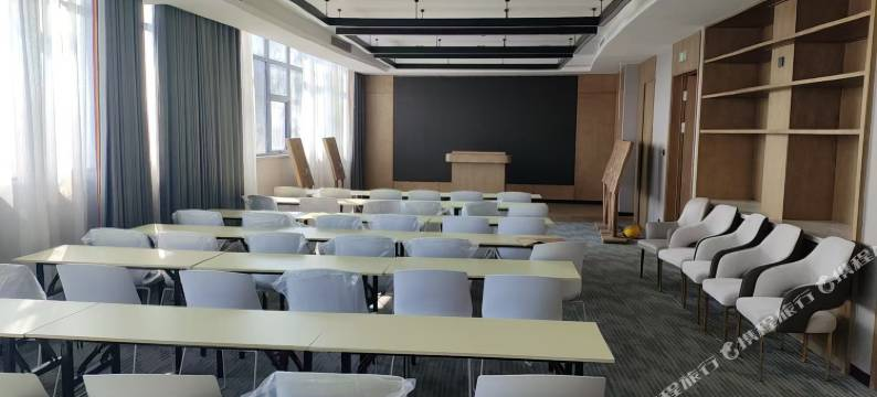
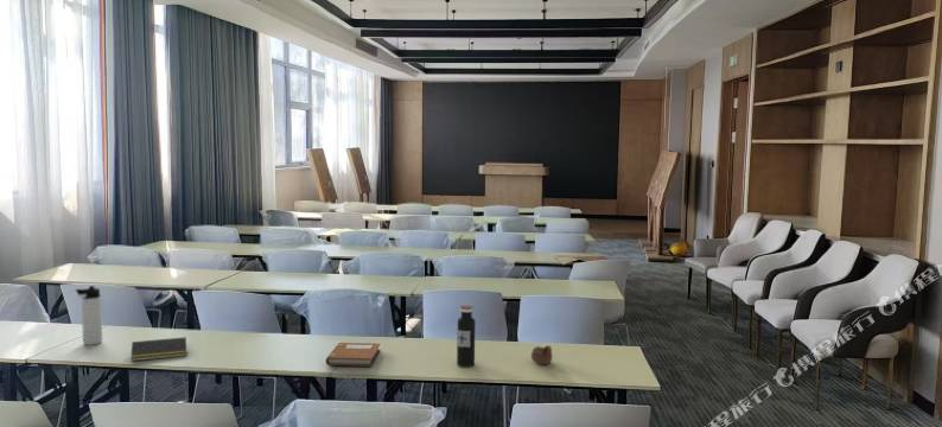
+ thermos bottle [75,285,103,346]
+ notebook [325,342,381,368]
+ water bottle [456,305,477,368]
+ cup [530,344,553,365]
+ notepad [129,336,189,362]
